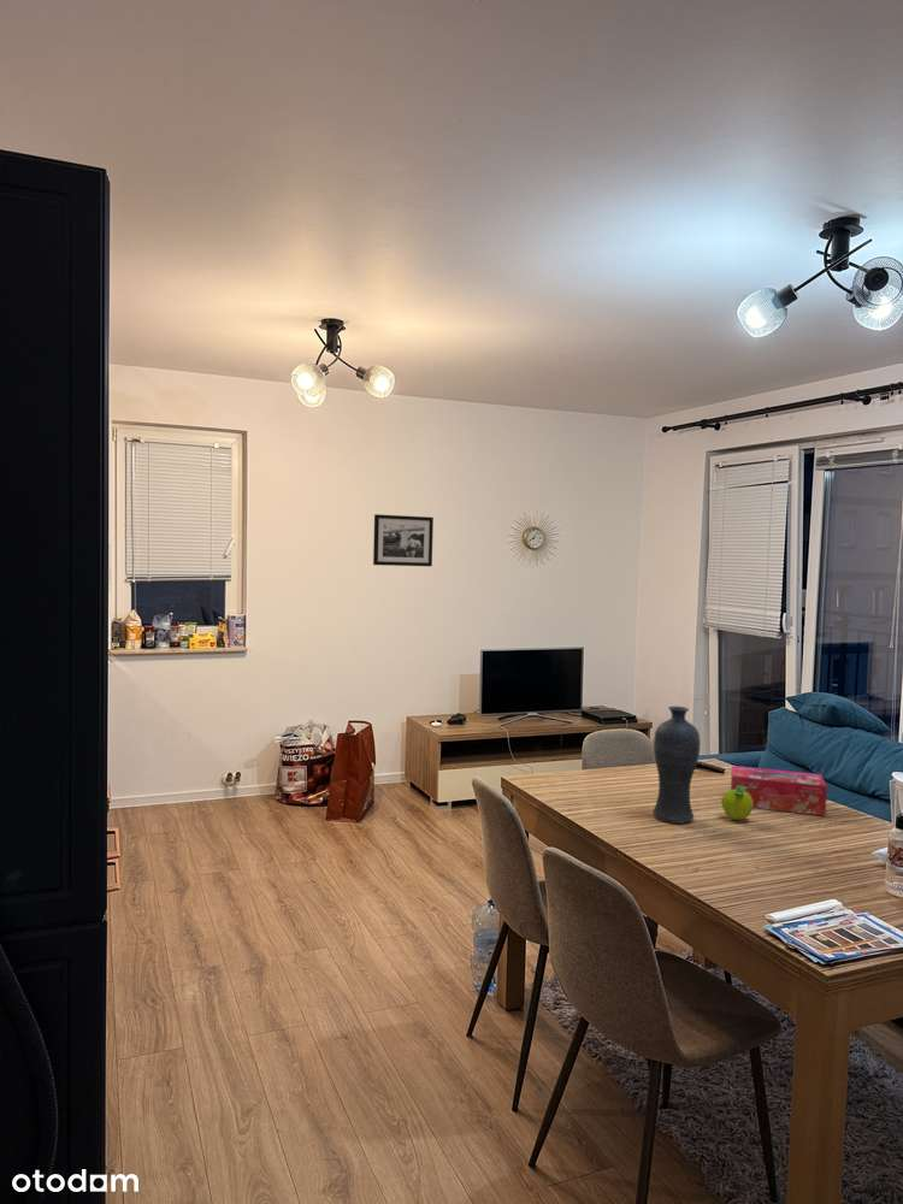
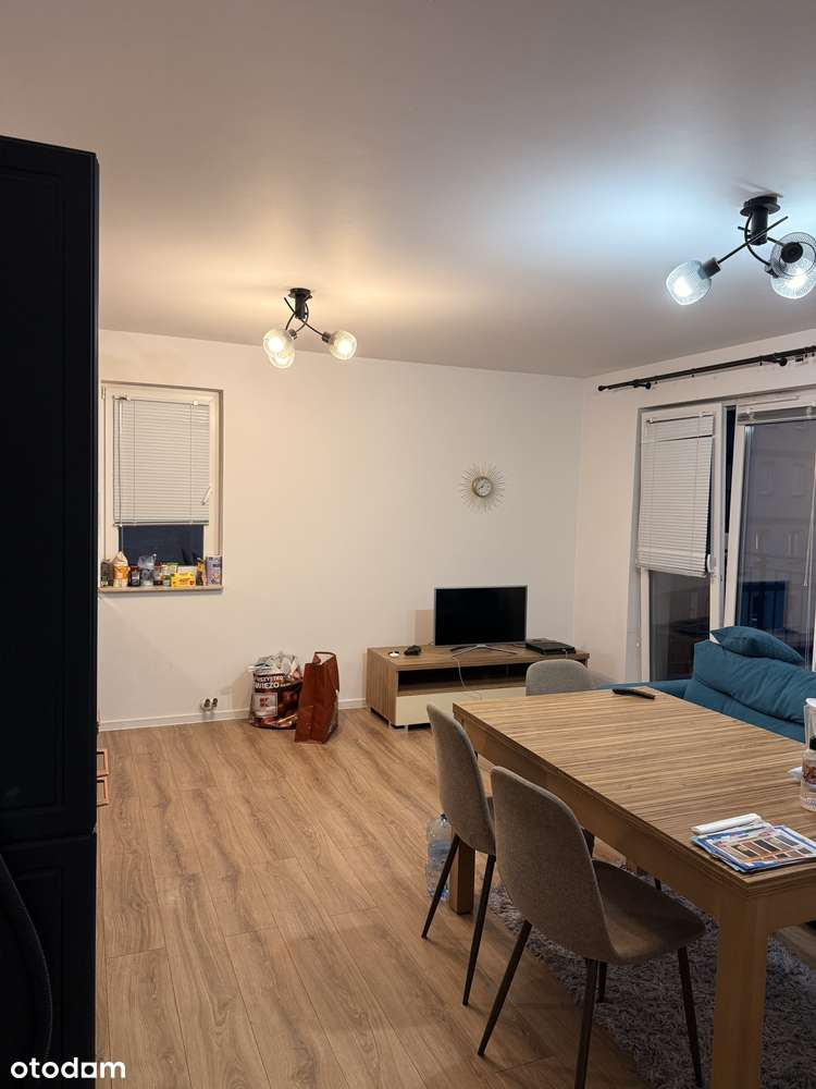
- tissue box [730,765,828,818]
- vase [651,706,702,825]
- picture frame [372,513,435,567]
- fruit [720,786,754,821]
